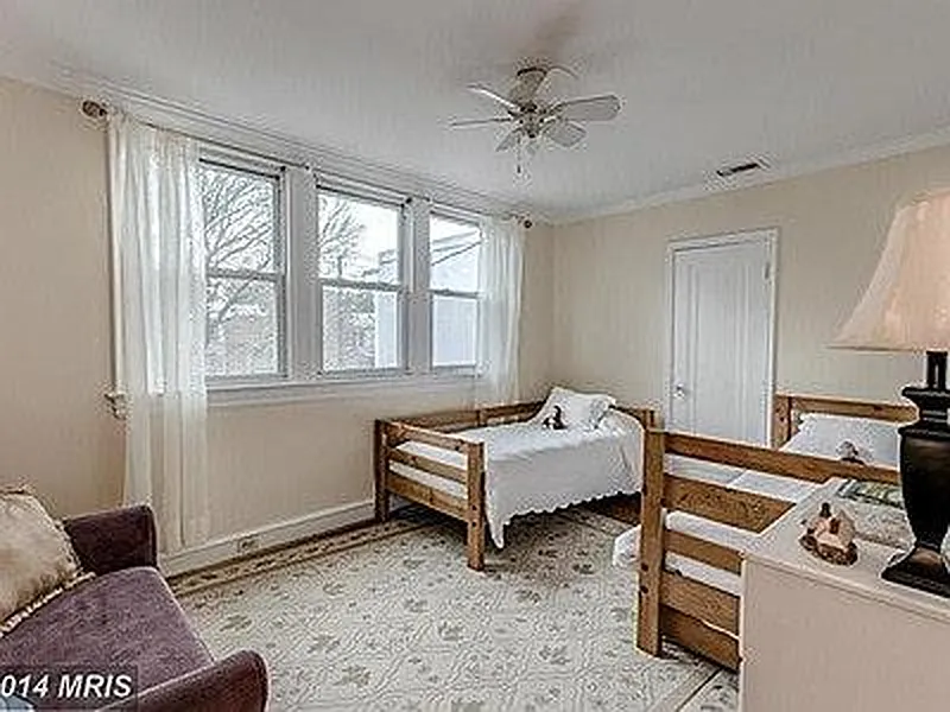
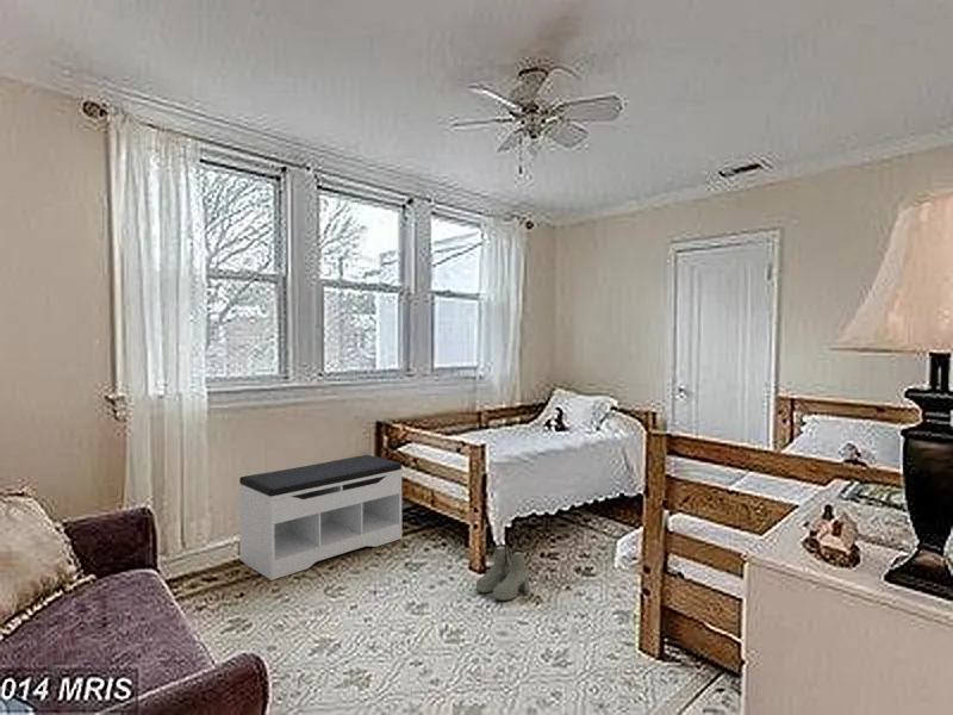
+ boots [475,543,530,602]
+ bench [237,454,404,582]
